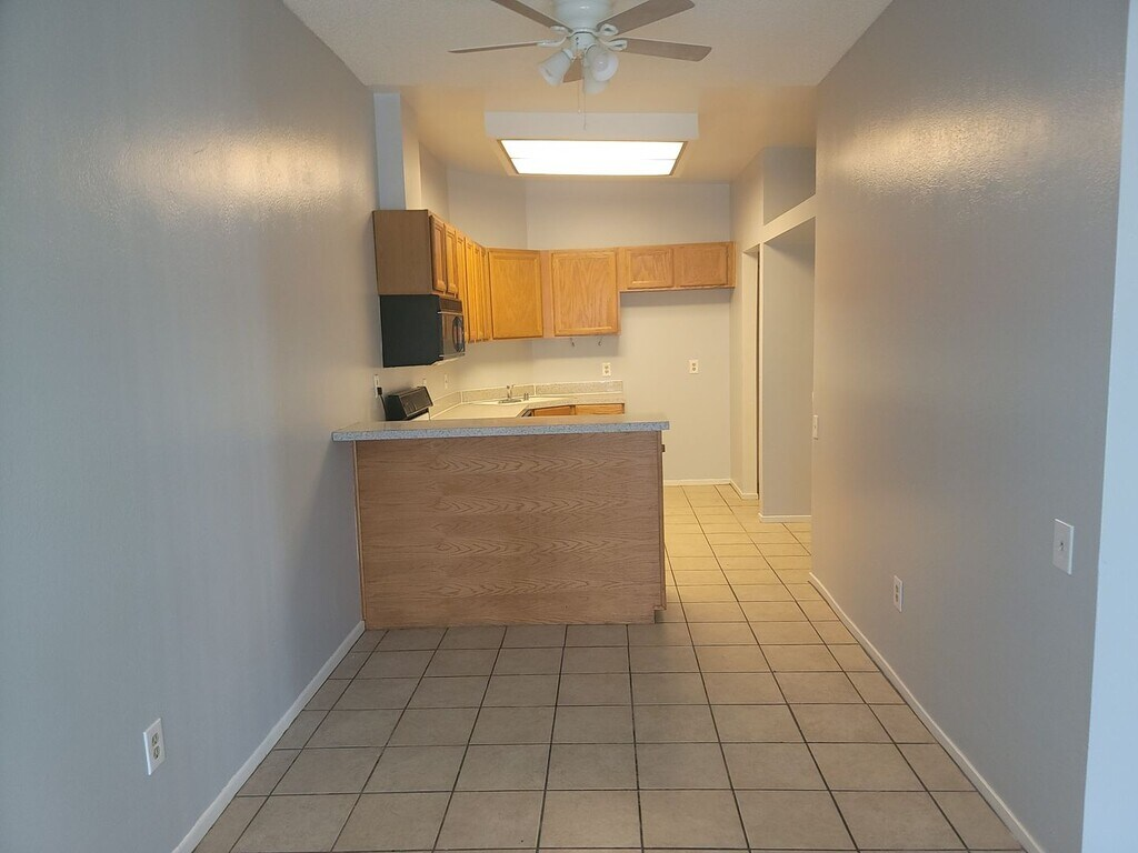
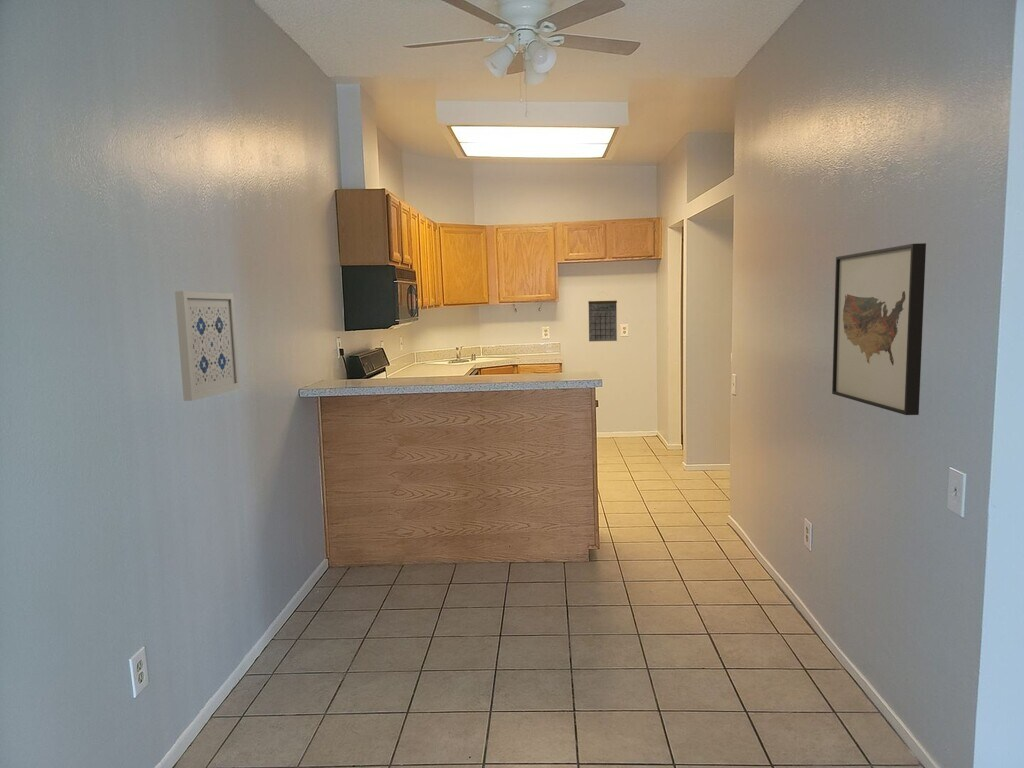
+ wall art [831,242,927,416]
+ wall art [174,290,241,402]
+ calendar [587,291,618,342]
